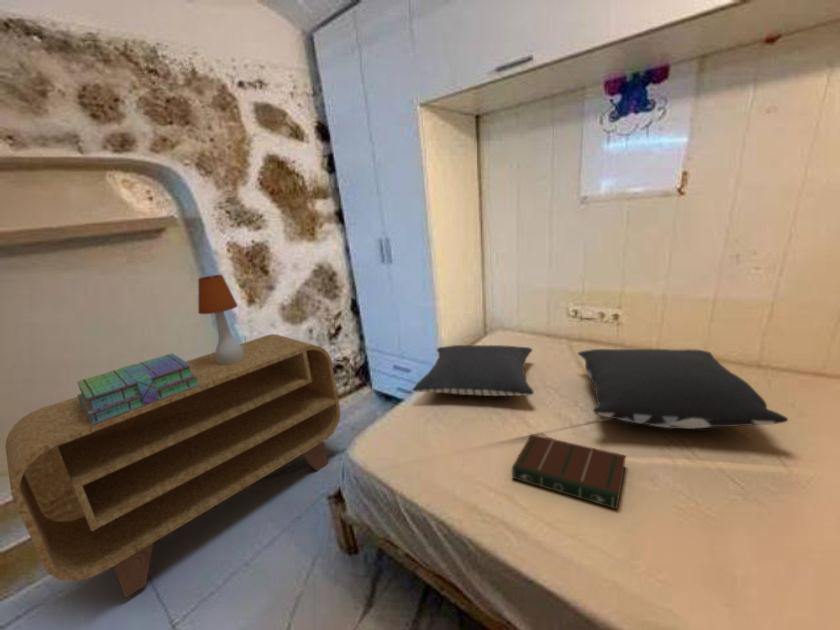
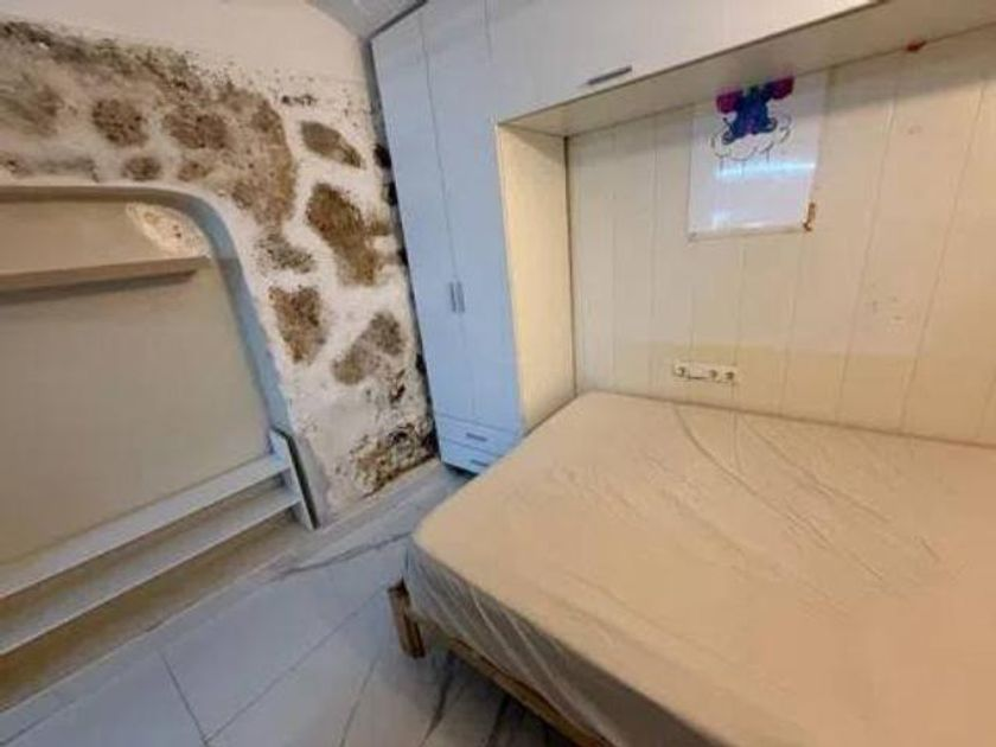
- stack of books [76,352,201,424]
- media console [4,333,341,599]
- book [511,433,627,510]
- pillow [577,348,789,430]
- table lamp [197,274,243,365]
- pillow [412,344,535,397]
